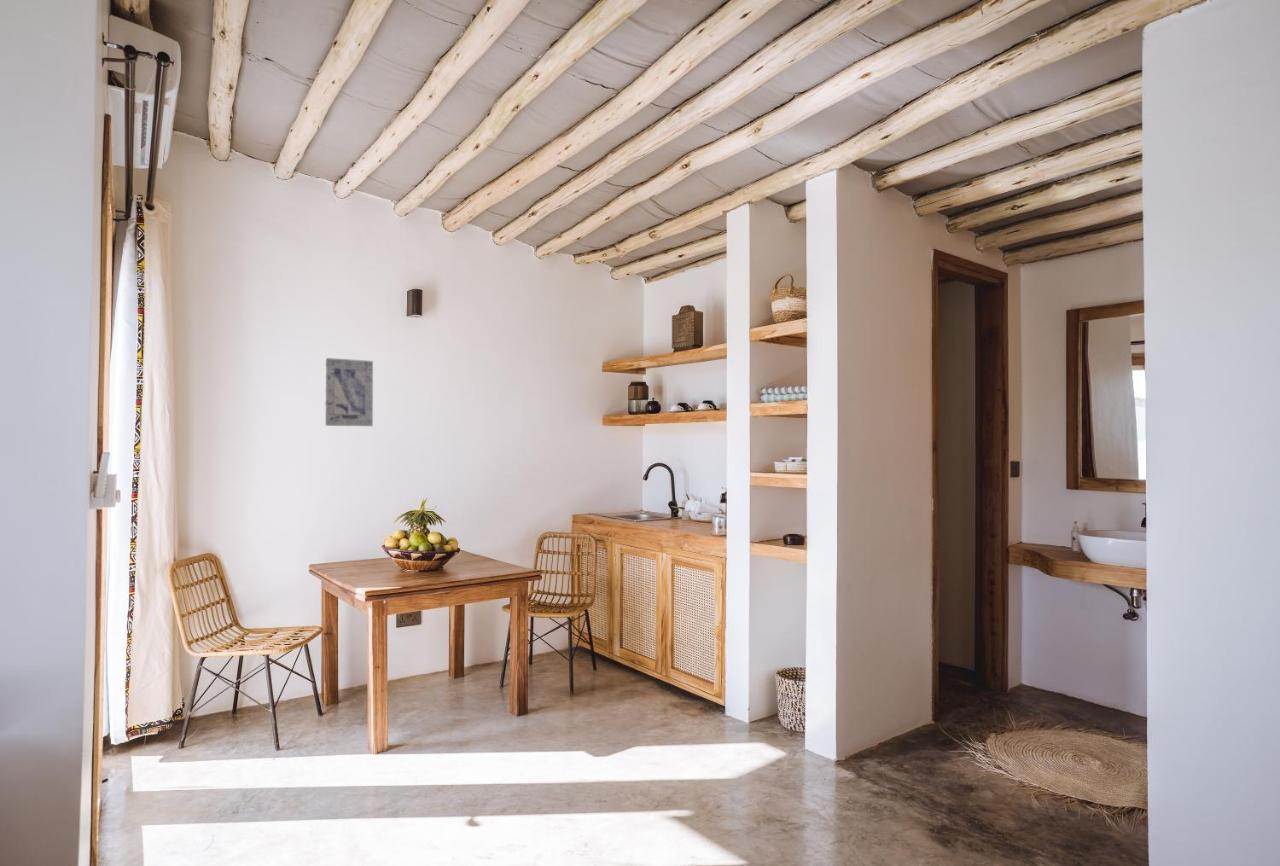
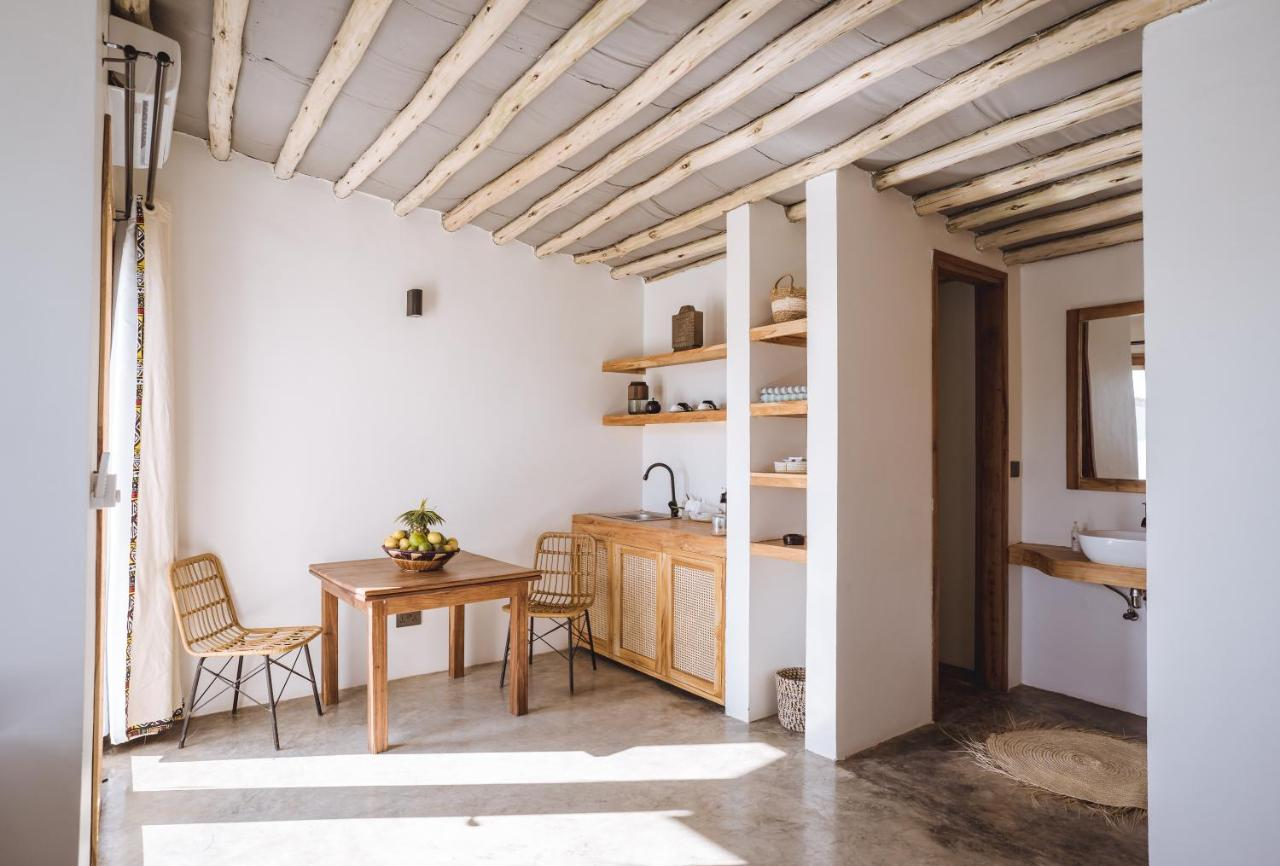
- wall art [324,357,374,427]
